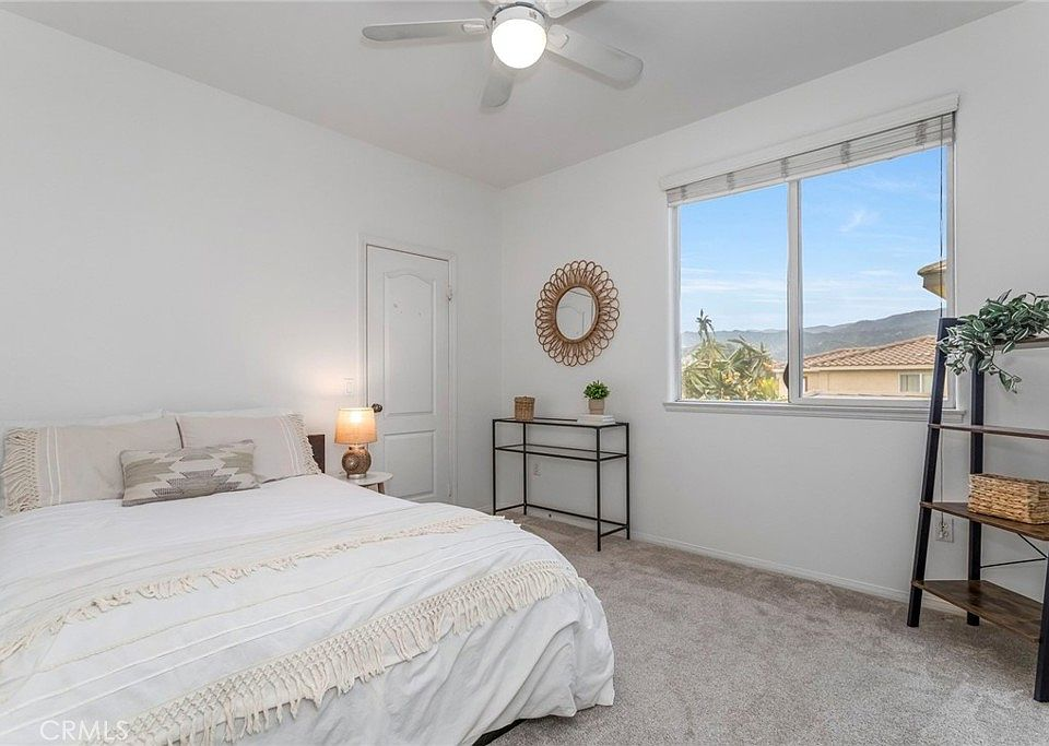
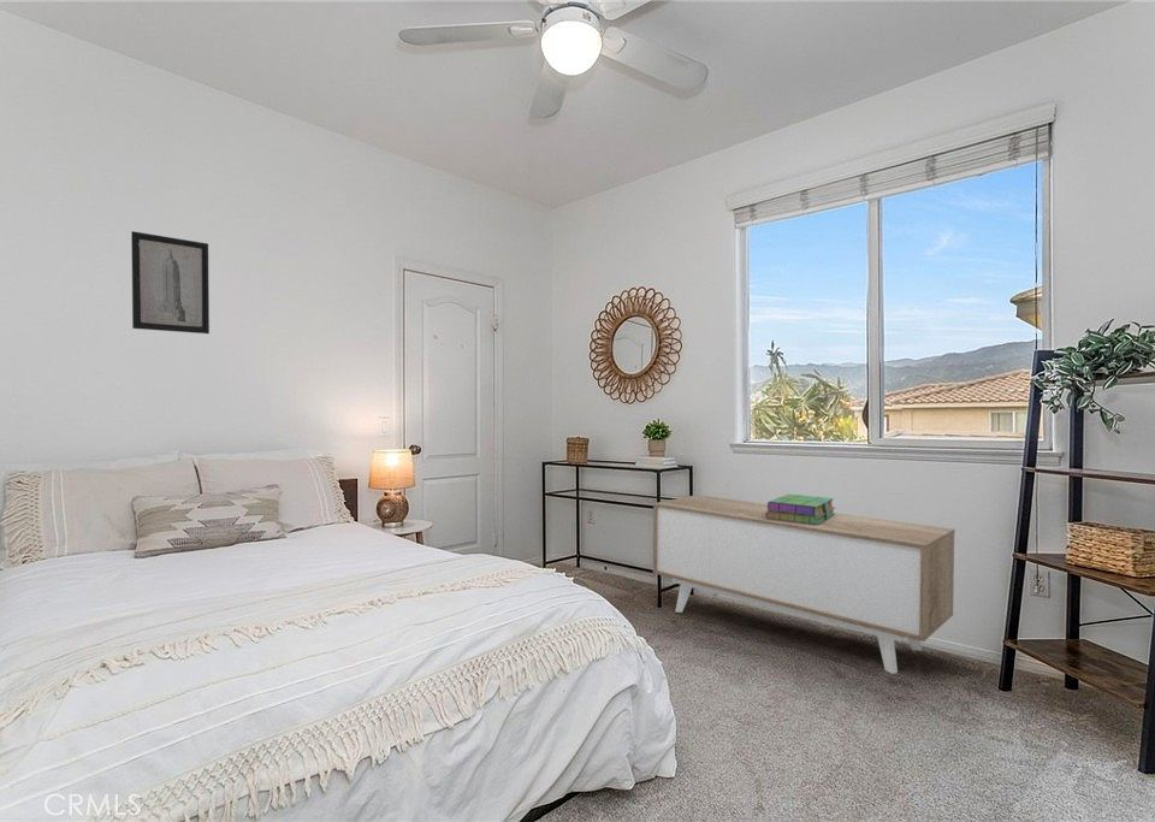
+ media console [652,493,956,675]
+ stack of books [765,493,836,525]
+ wall art [130,230,211,335]
